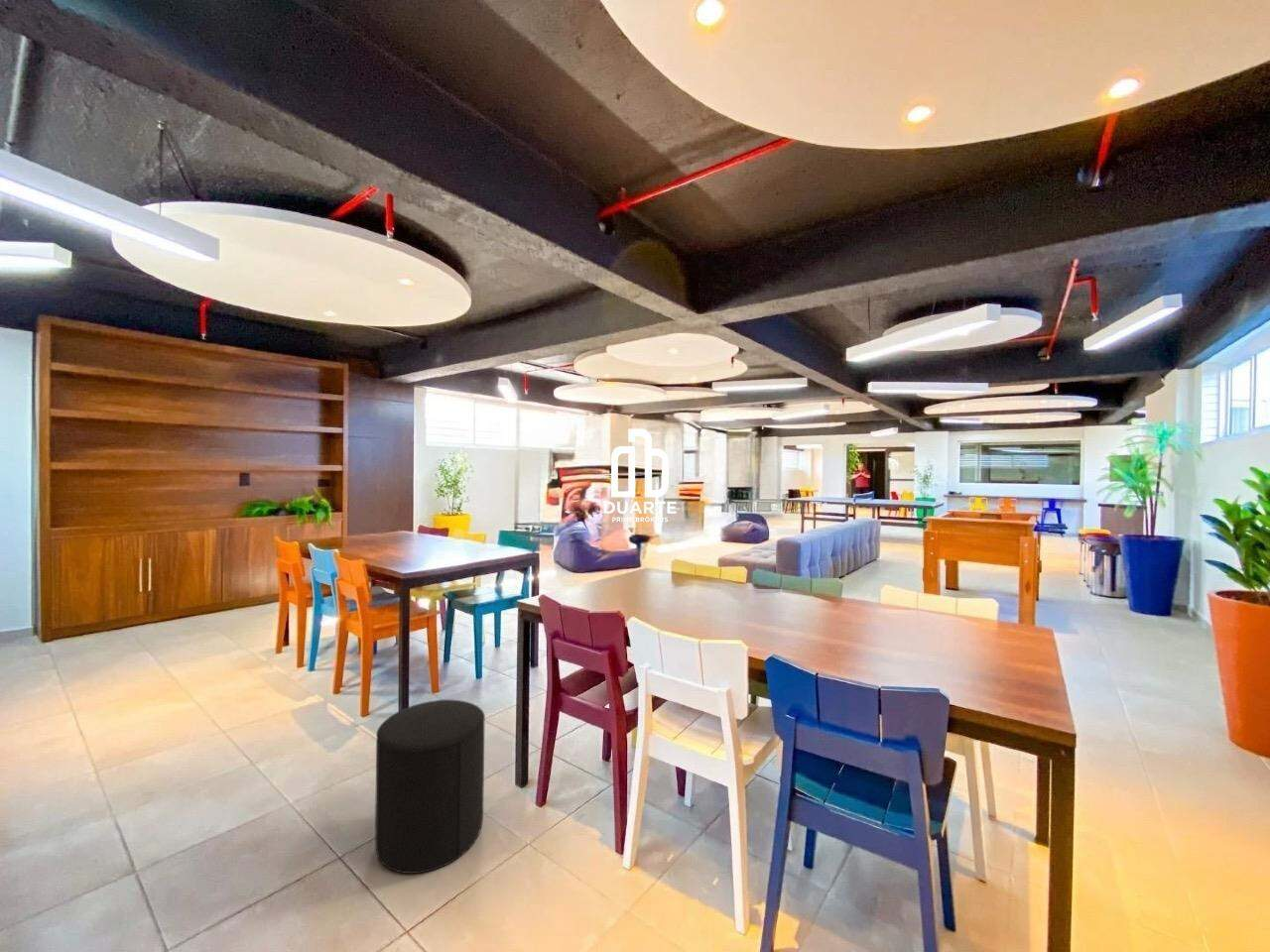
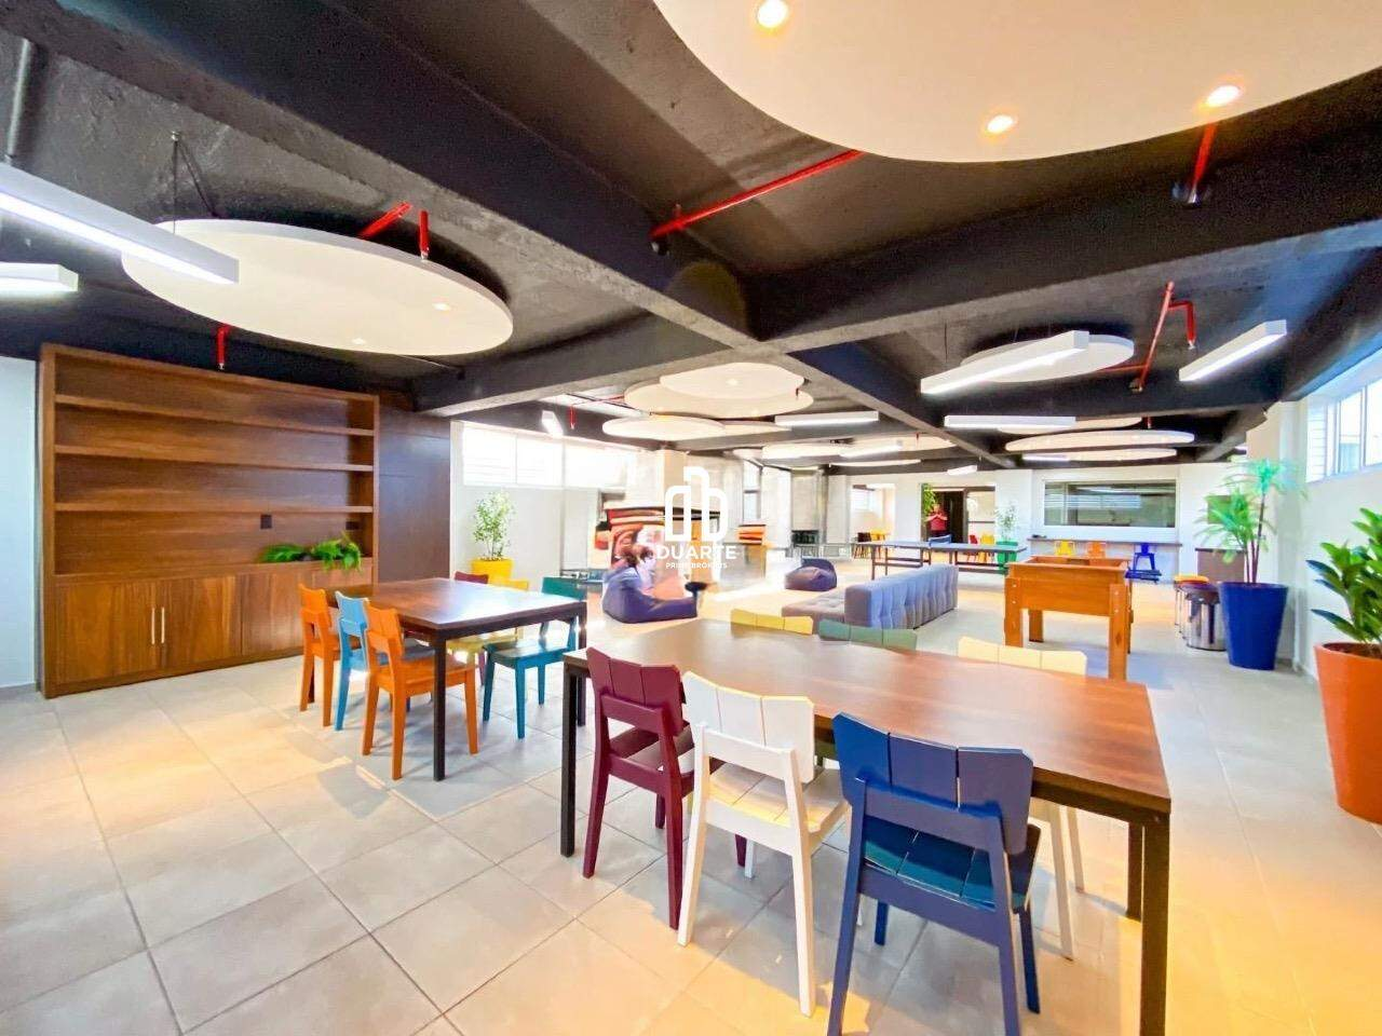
- stool [374,699,486,875]
